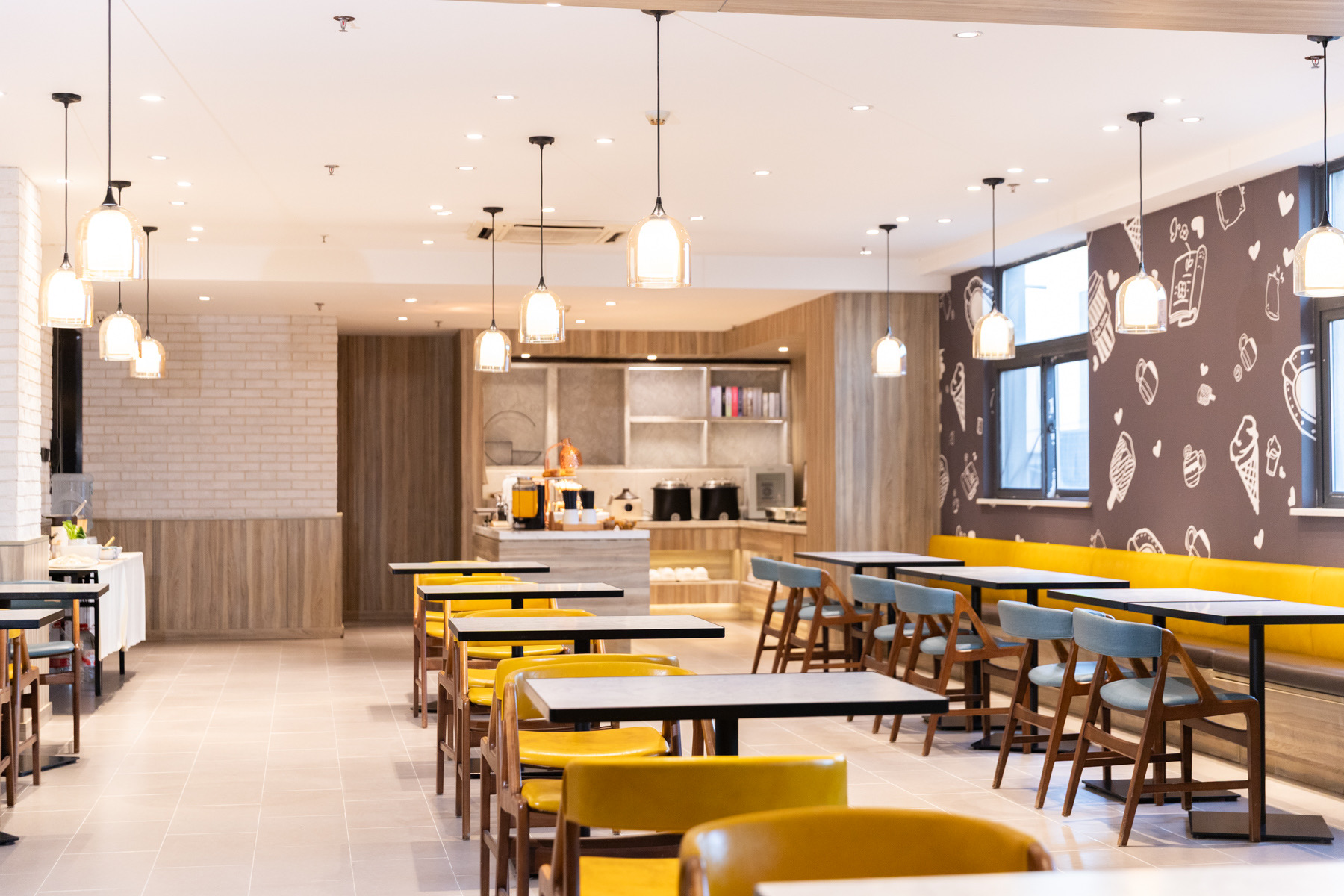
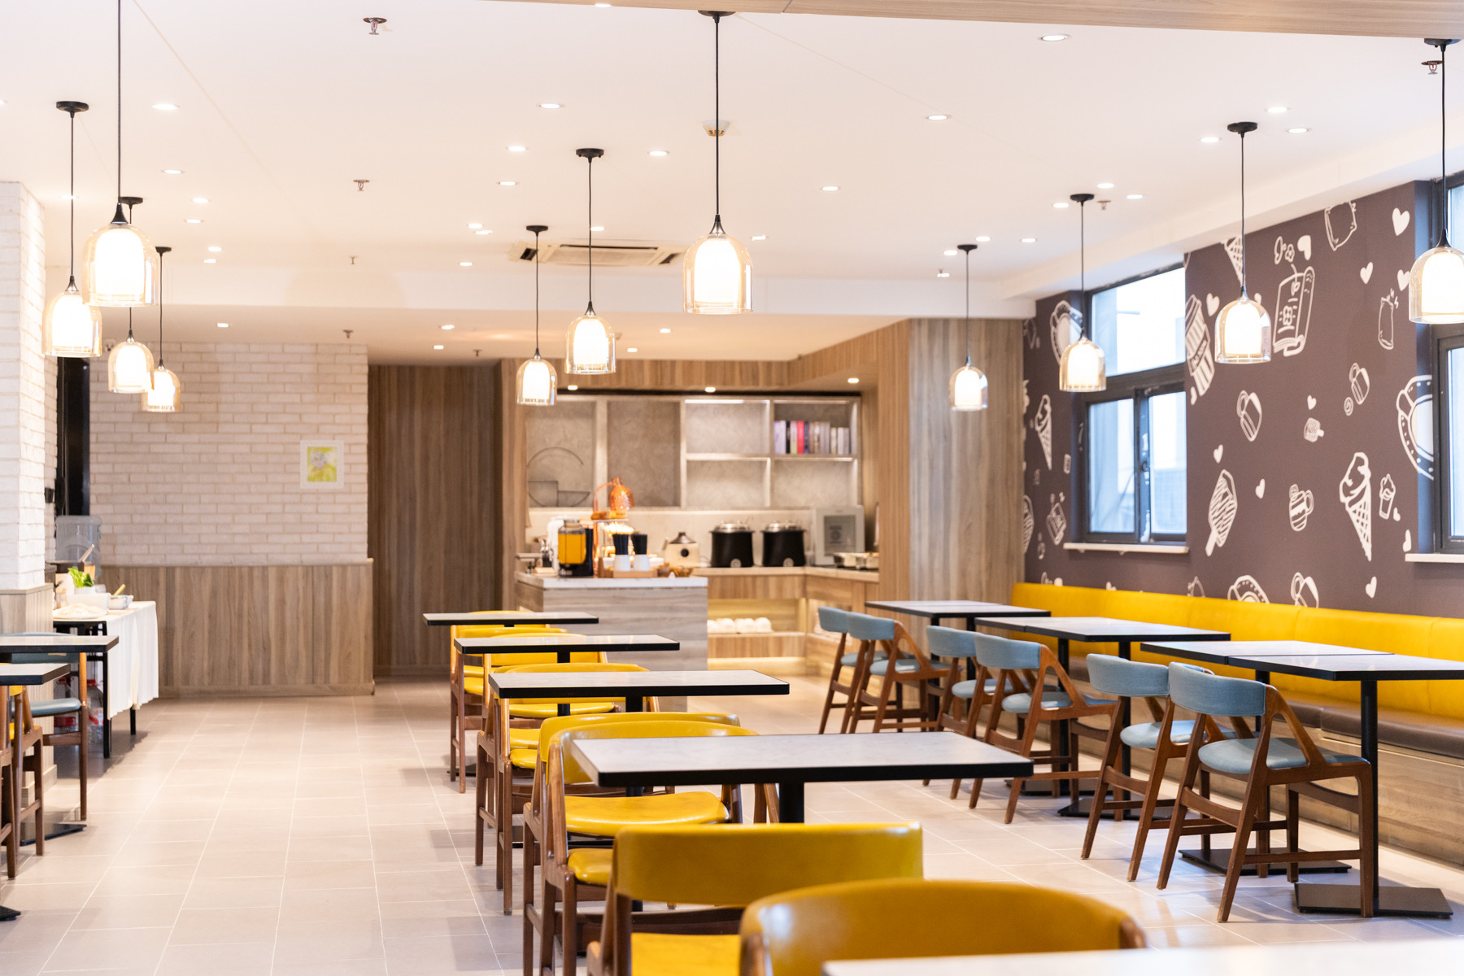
+ wall art [300,439,345,489]
